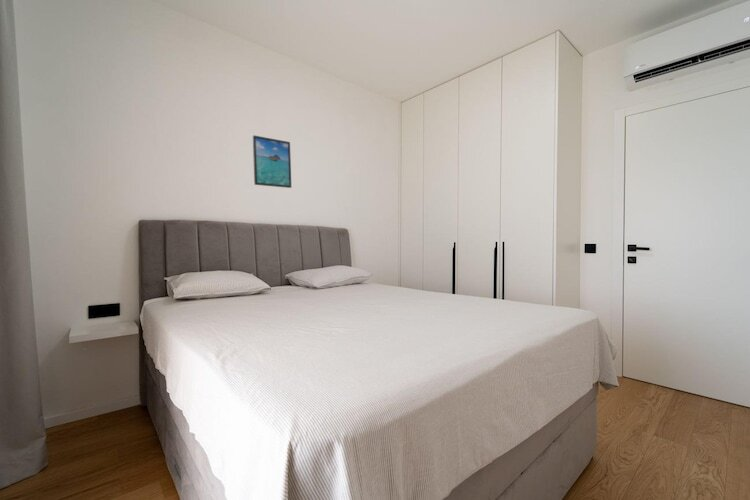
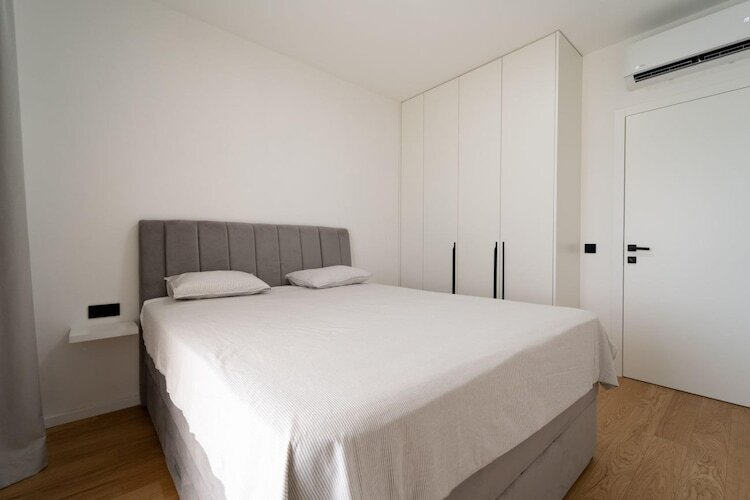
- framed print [252,134,292,189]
